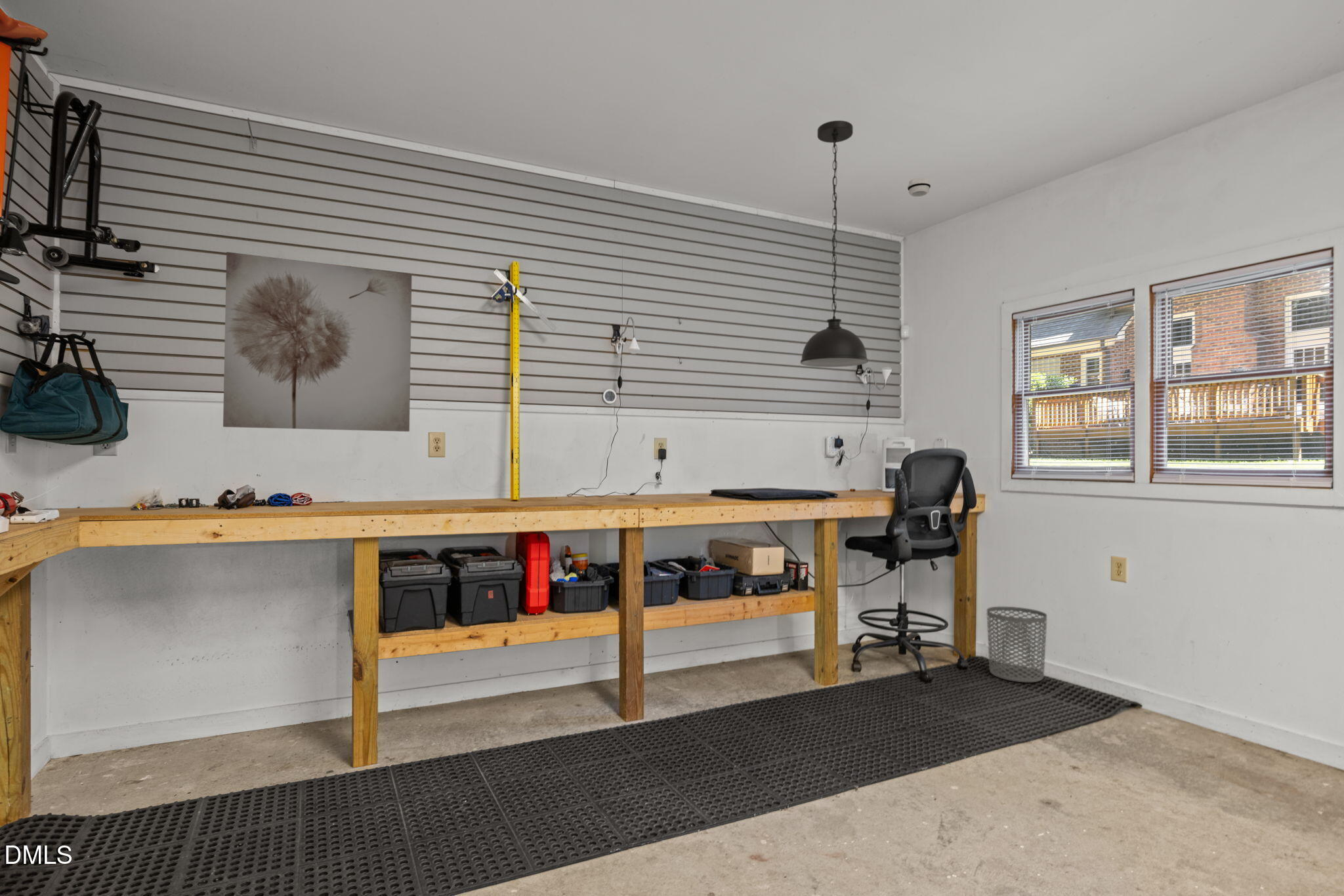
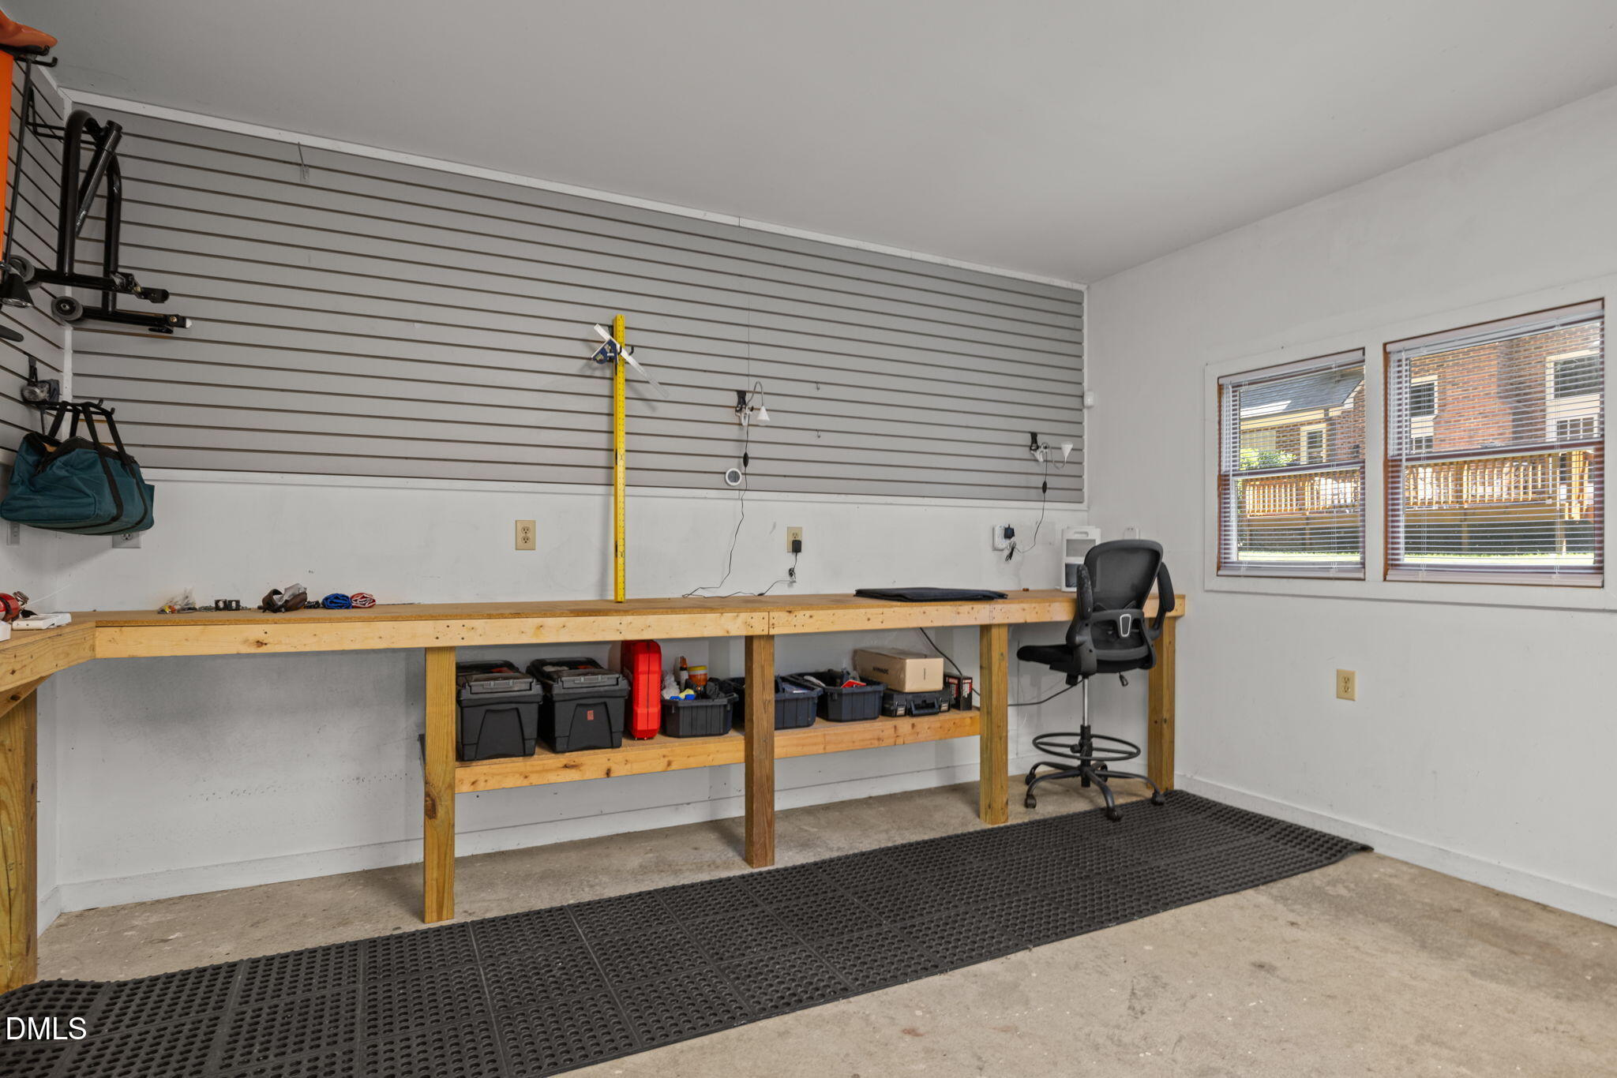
- light fixture [800,120,869,368]
- smoke detector [907,177,931,197]
- wall art [222,251,412,432]
- waste bin [986,606,1047,683]
